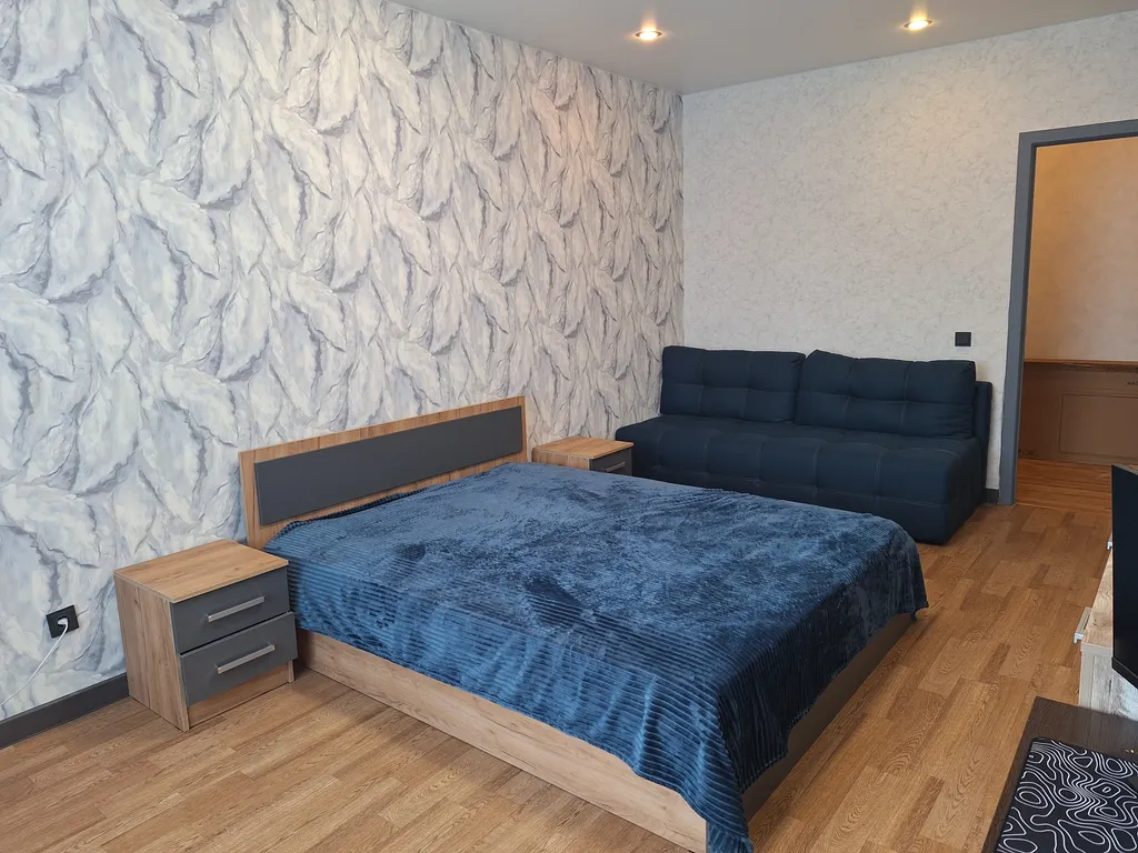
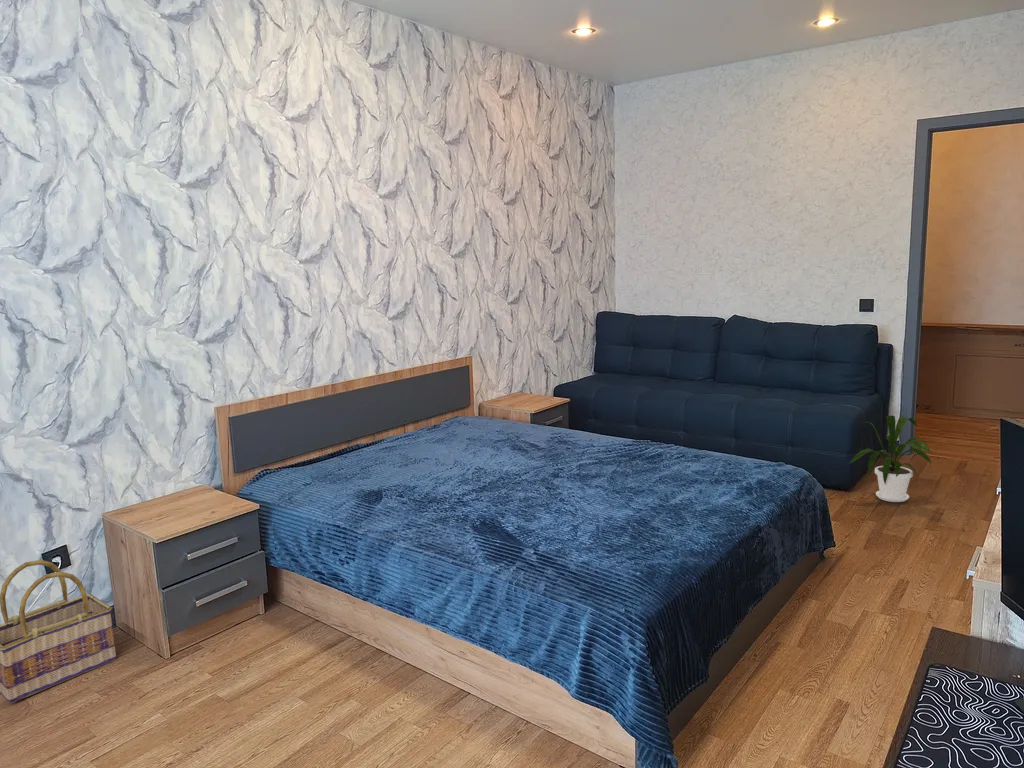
+ basket [0,559,117,704]
+ house plant [847,415,934,503]
